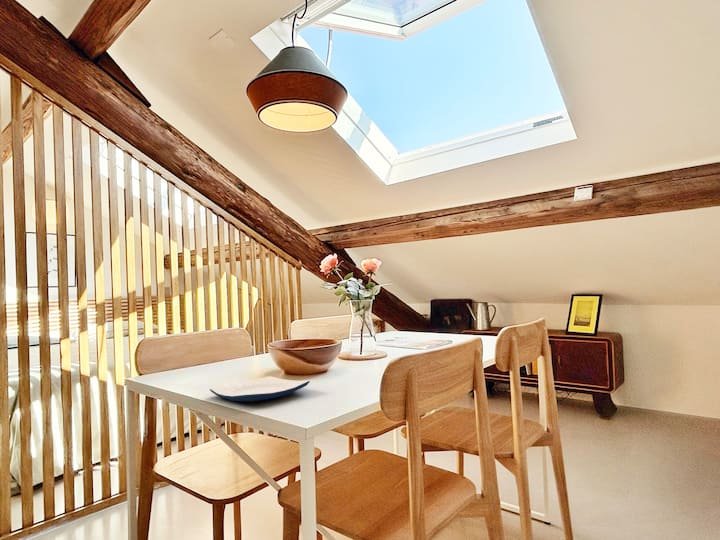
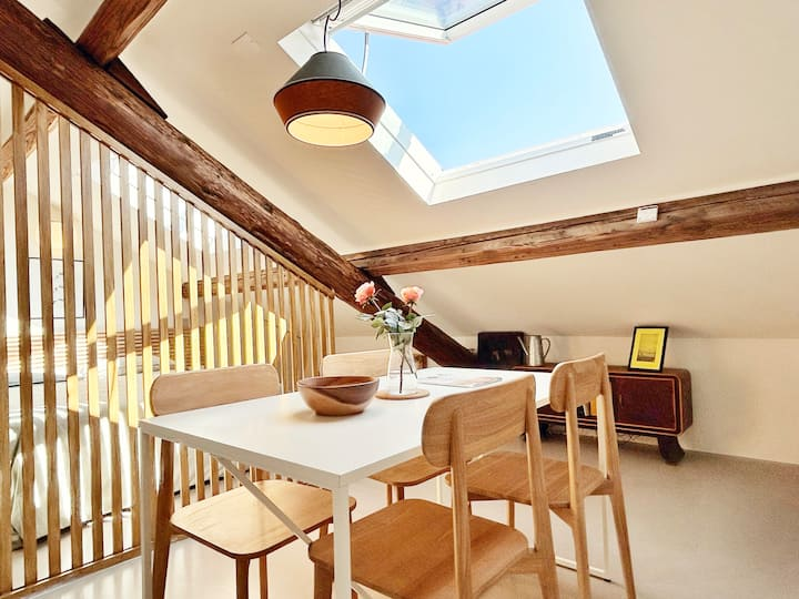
- plate [209,375,311,402]
